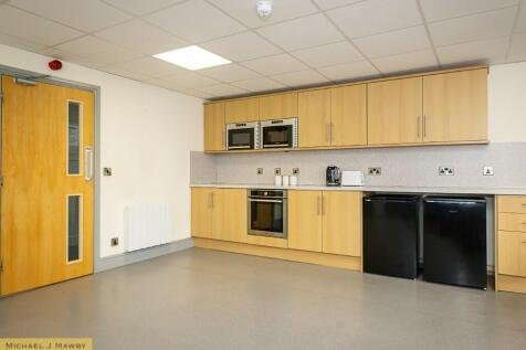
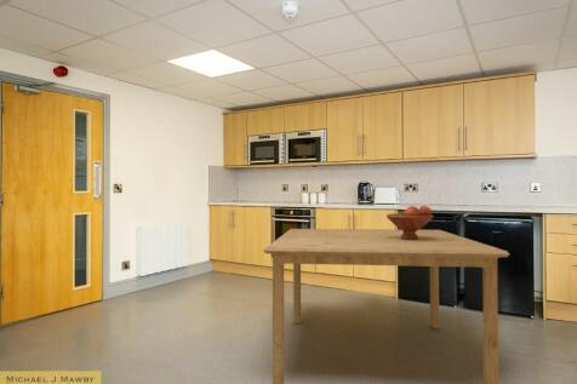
+ dining table [263,228,510,384]
+ fruit bowl [385,205,434,240]
